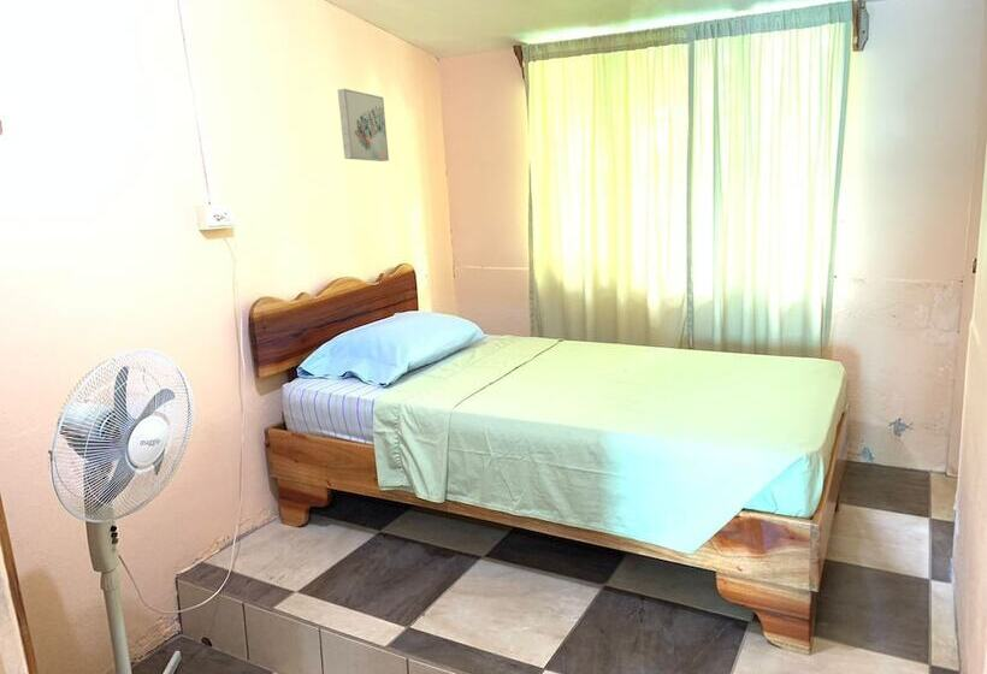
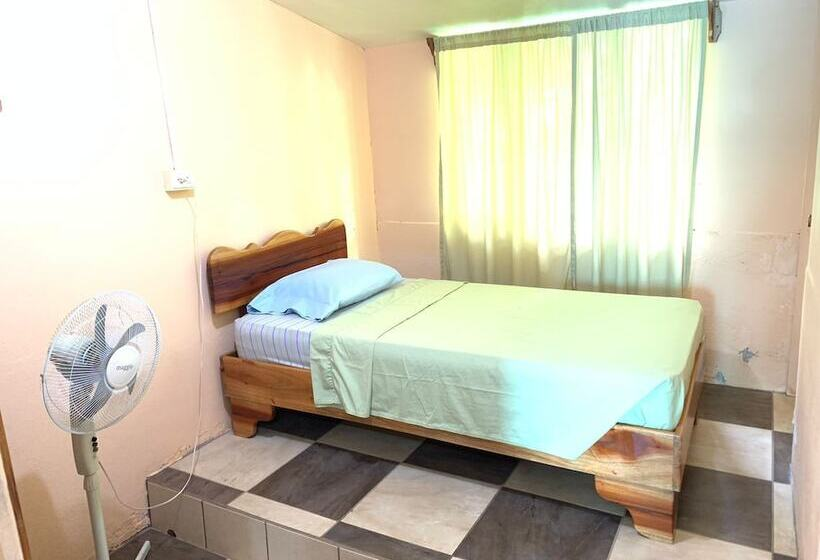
- wall art [337,88,390,162]
